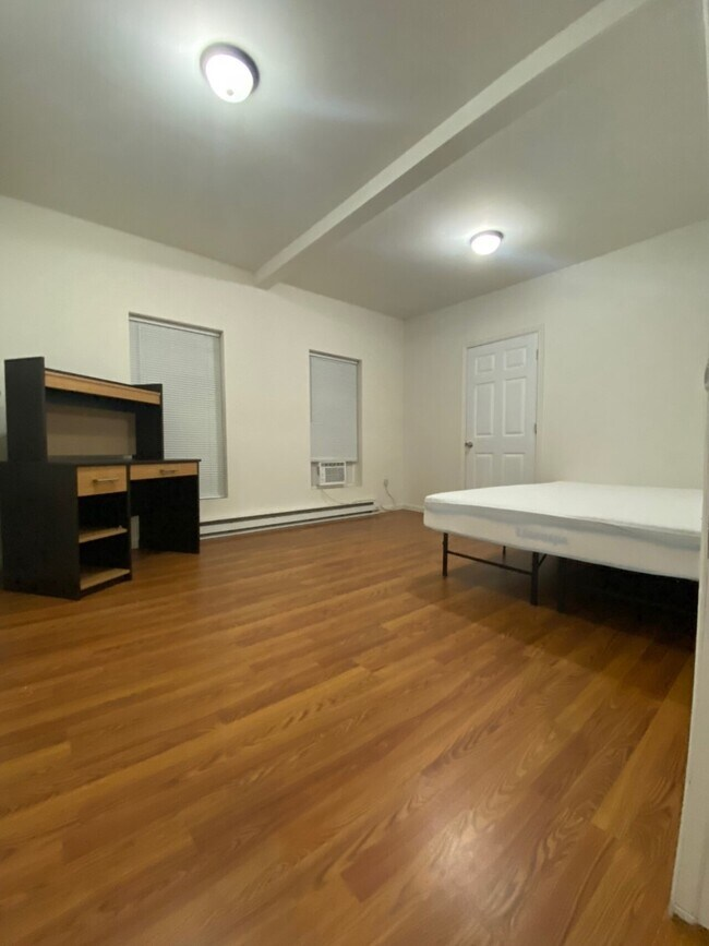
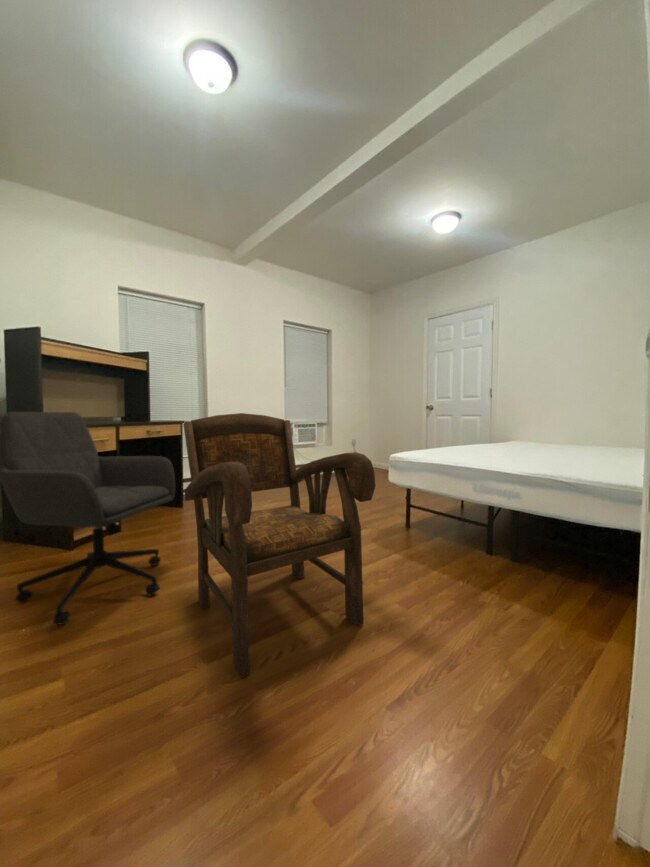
+ office chair [0,411,176,626]
+ armchair [182,412,377,680]
